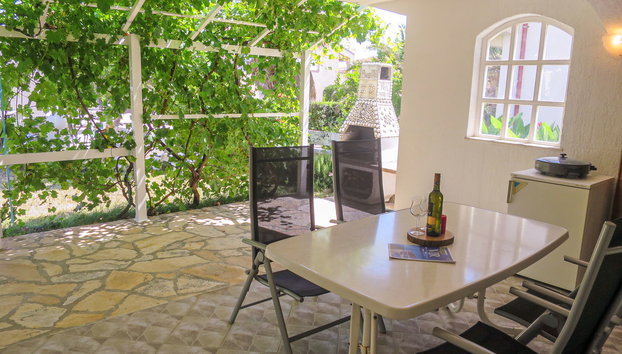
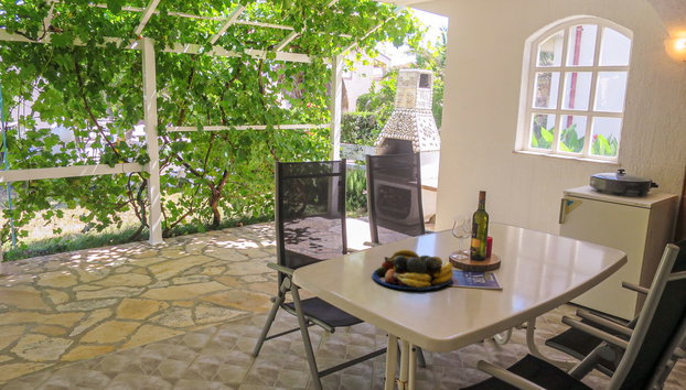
+ fruit bowl [372,249,454,291]
